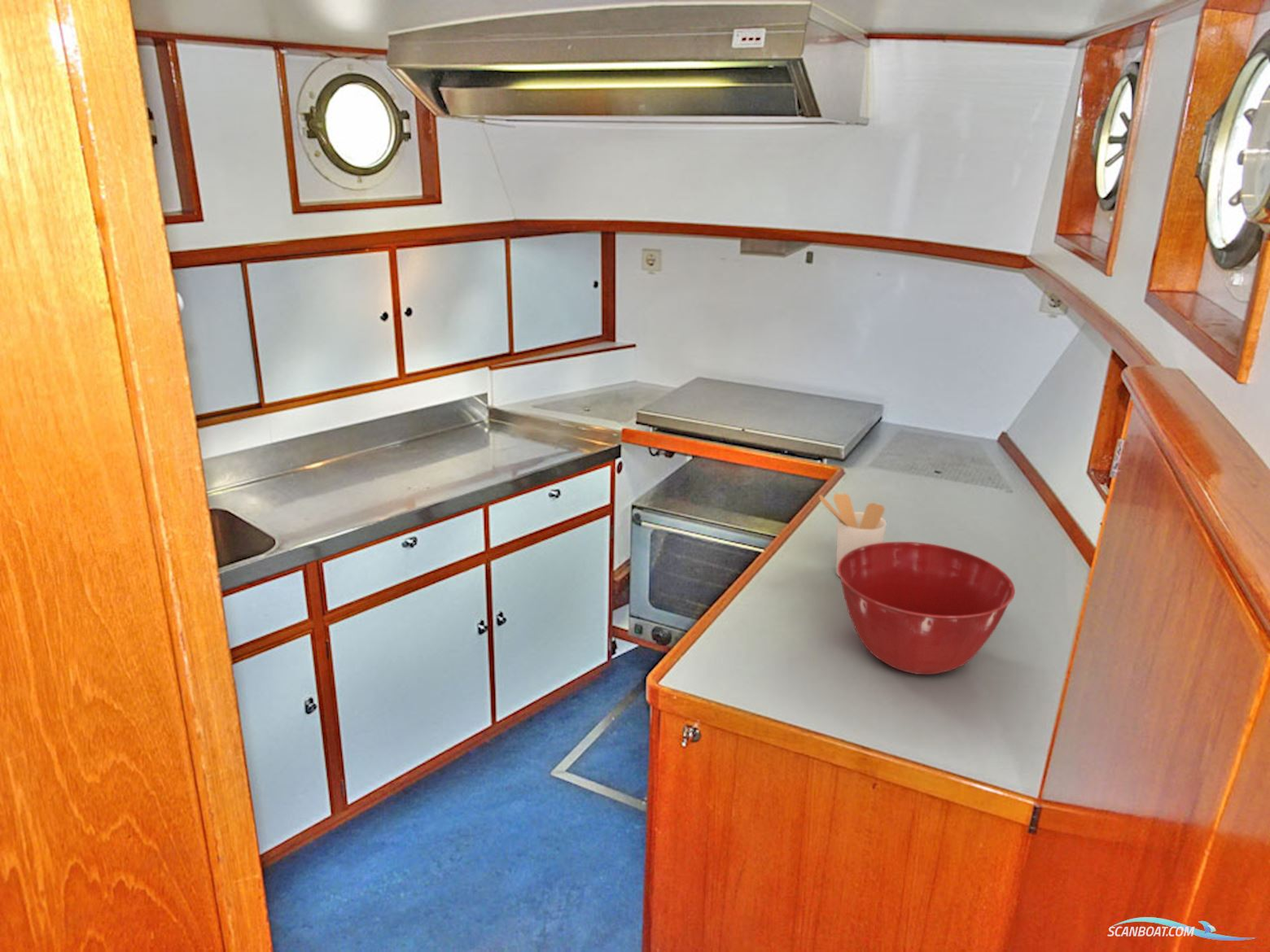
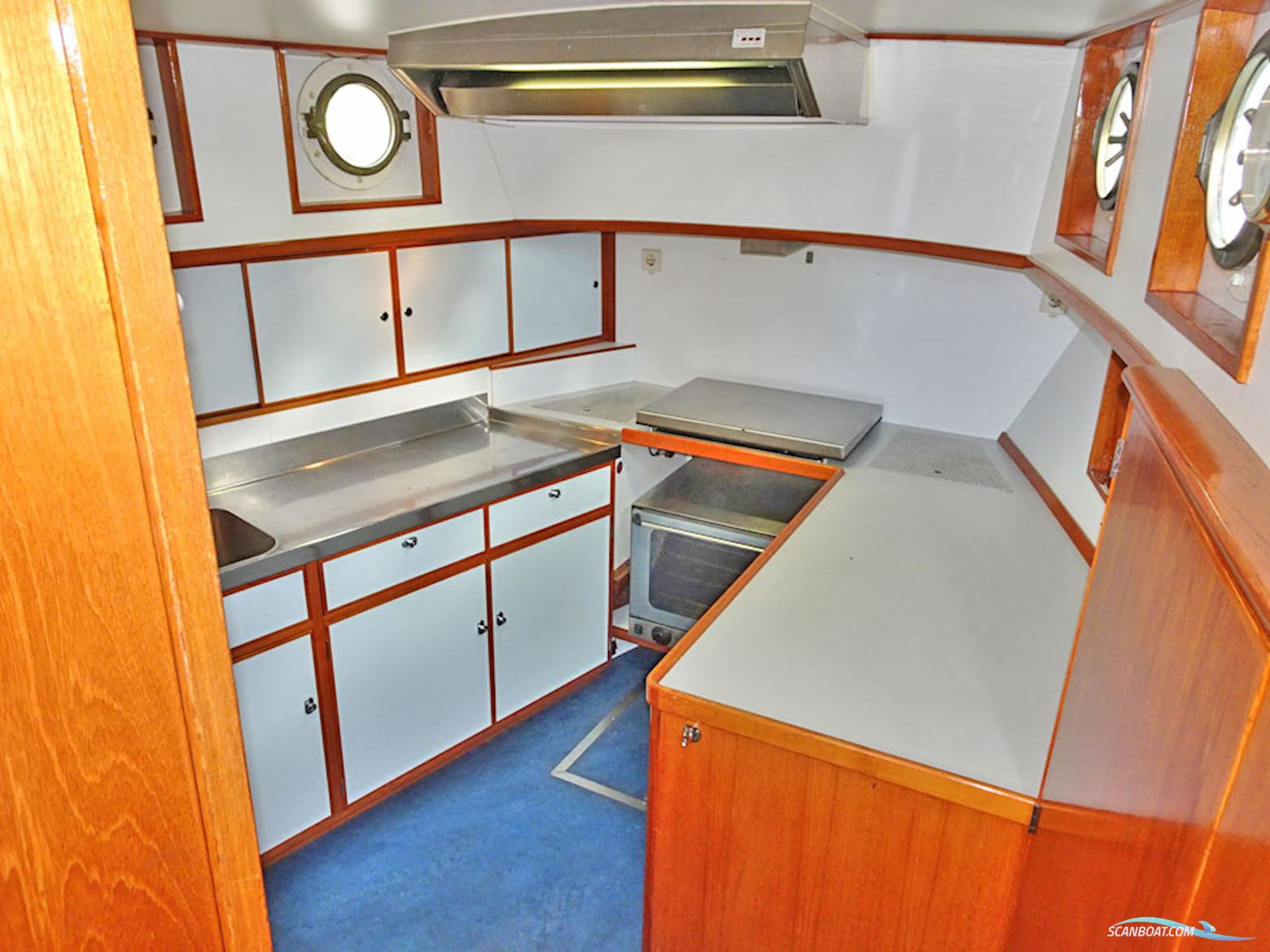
- utensil holder [818,492,887,579]
- mixing bowl [838,541,1016,675]
